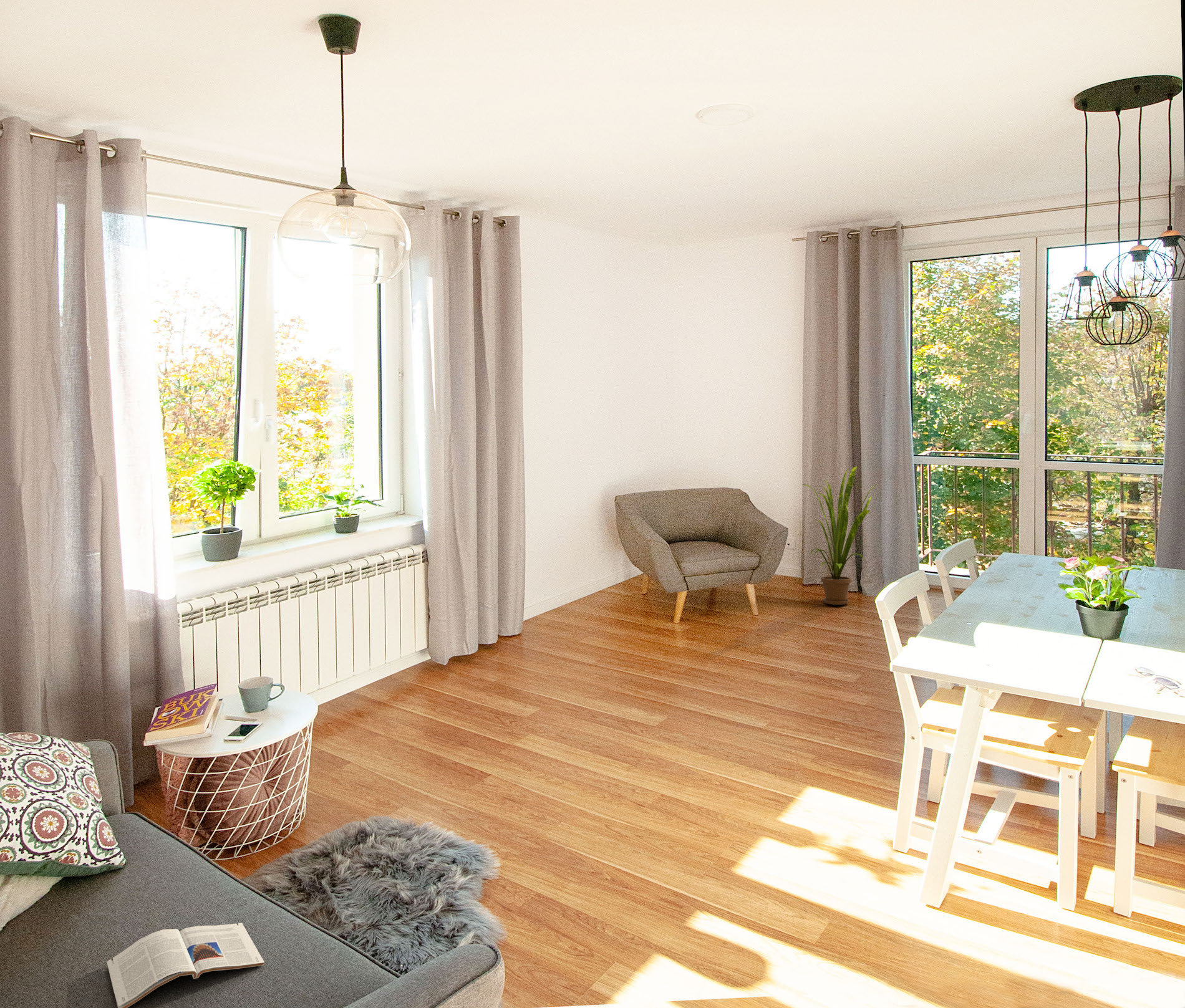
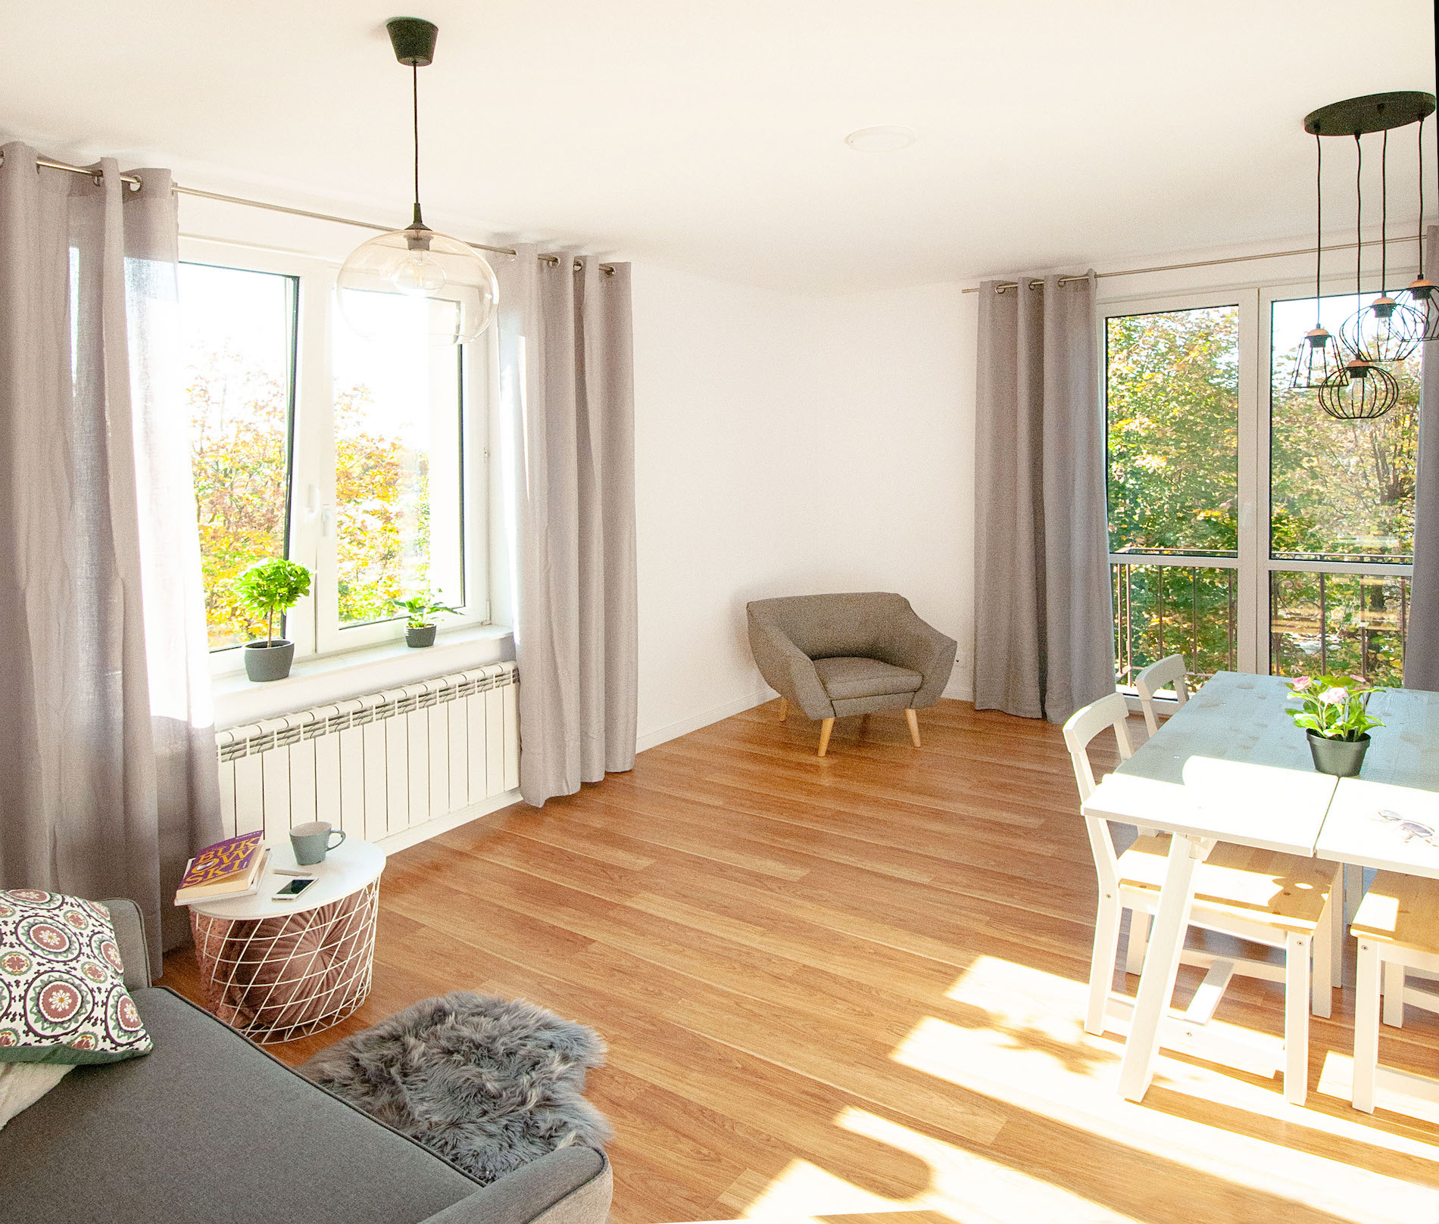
- house plant [802,466,879,605]
- magazine [107,923,265,1008]
